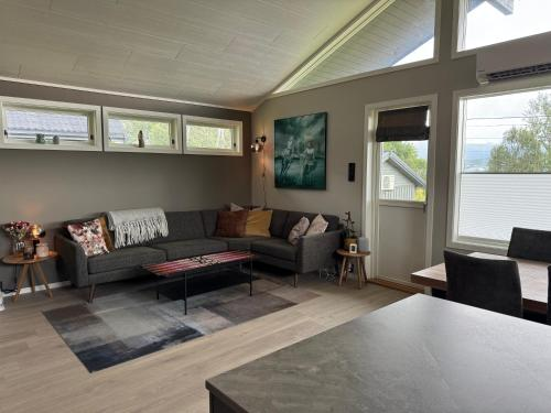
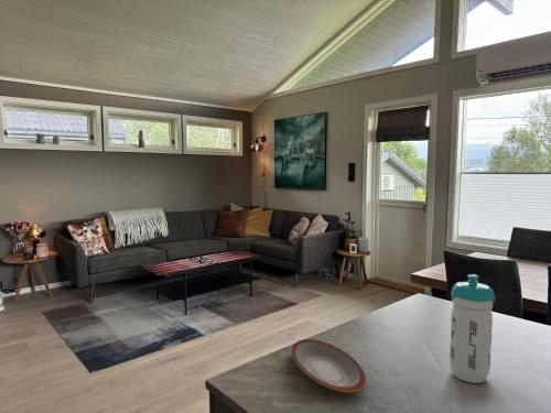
+ water bottle [449,273,496,384]
+ plate [291,338,367,393]
